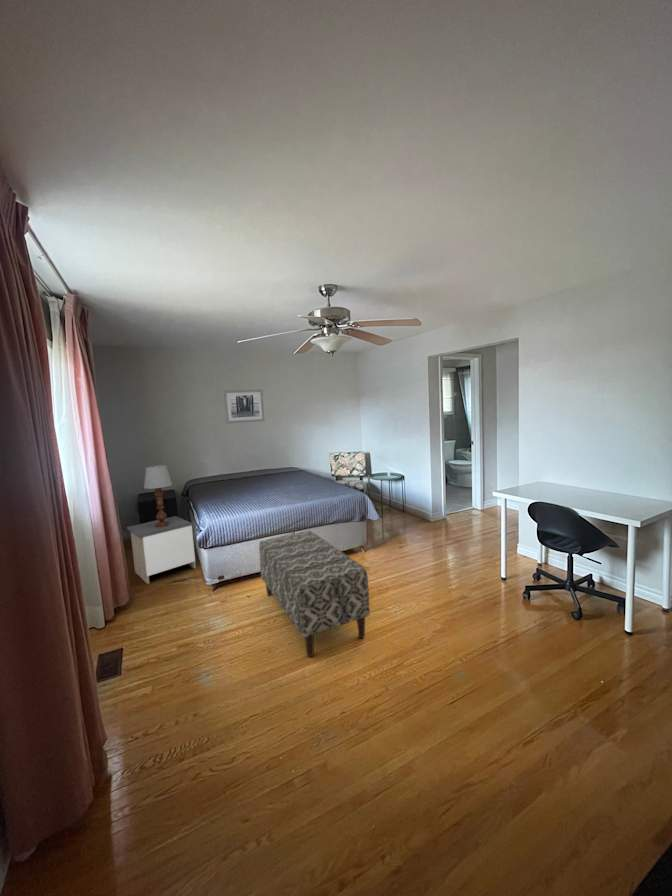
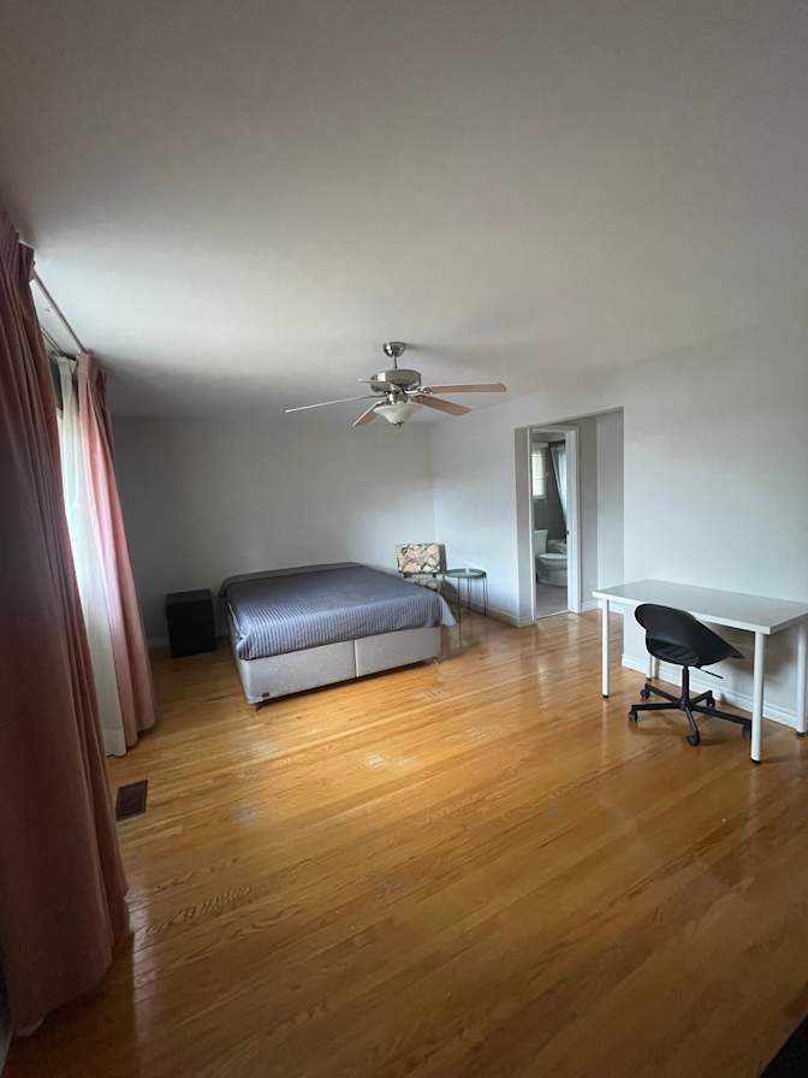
- wall art [223,389,266,424]
- bench [258,530,371,658]
- table lamp [143,464,173,527]
- nightstand [126,515,197,585]
